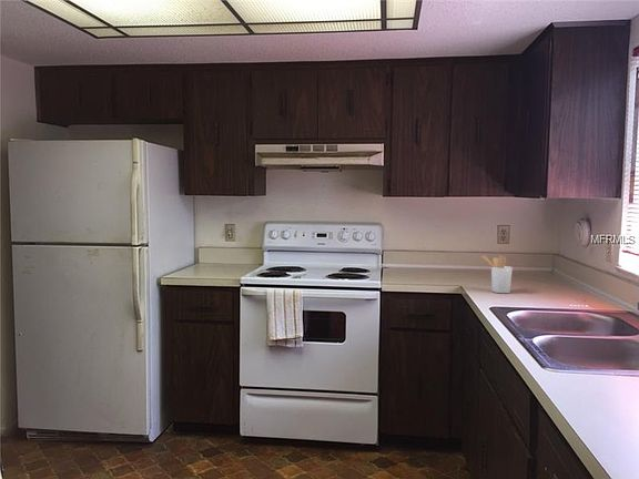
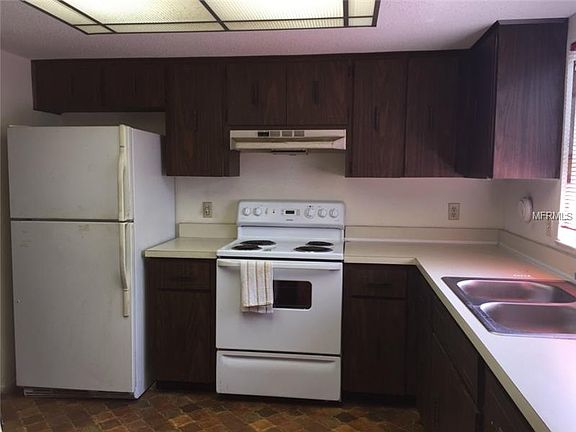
- utensil holder [481,254,514,294]
